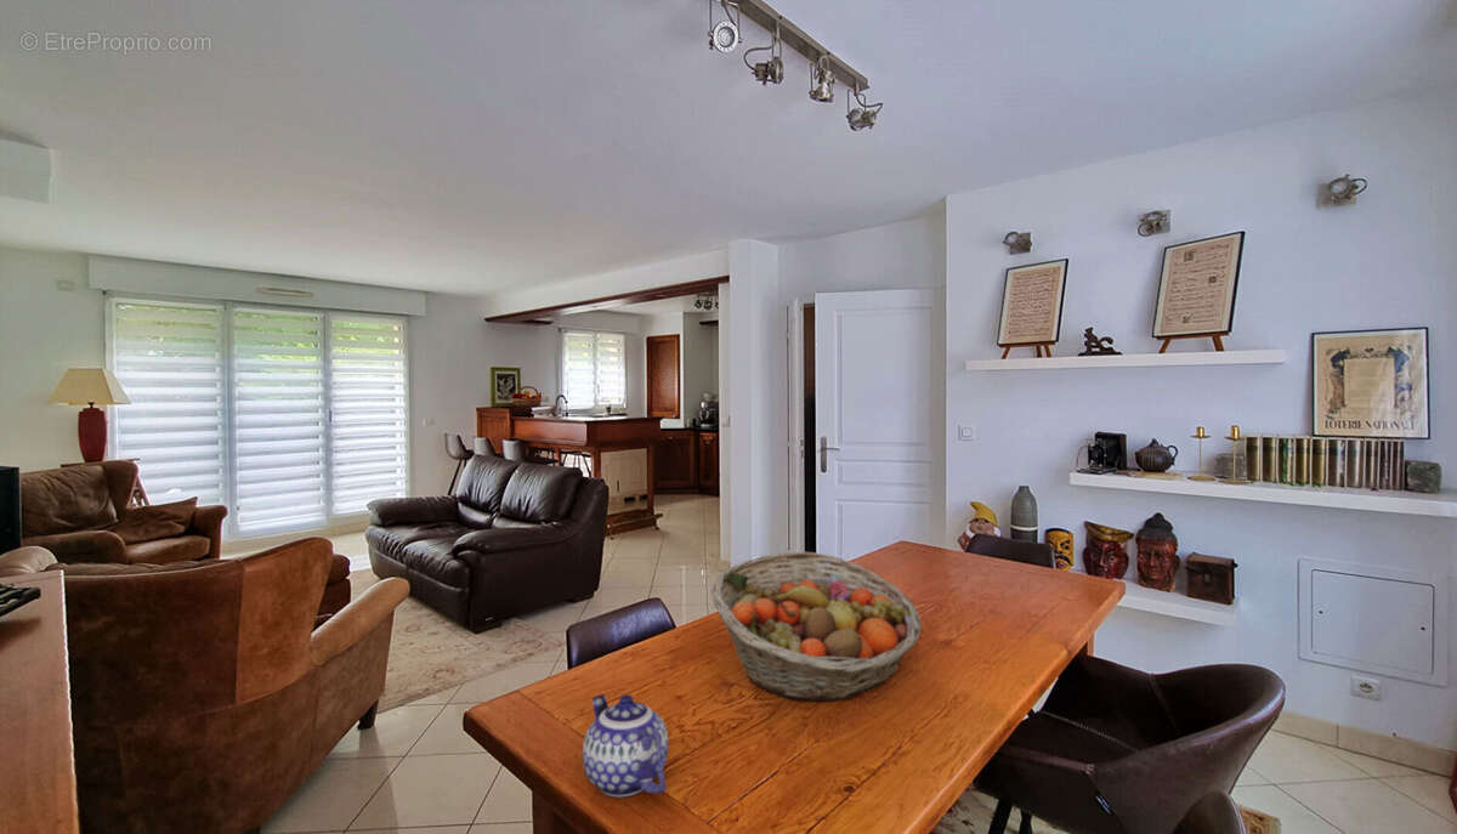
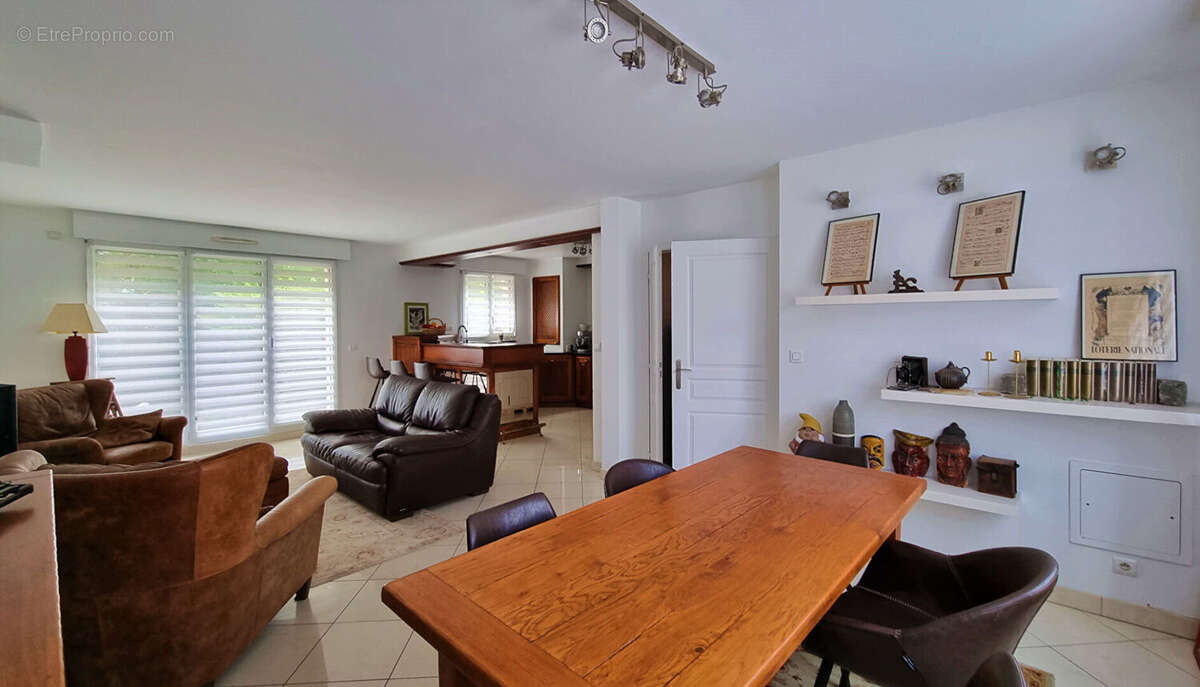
- fruit basket [709,550,923,702]
- teapot [582,693,669,798]
